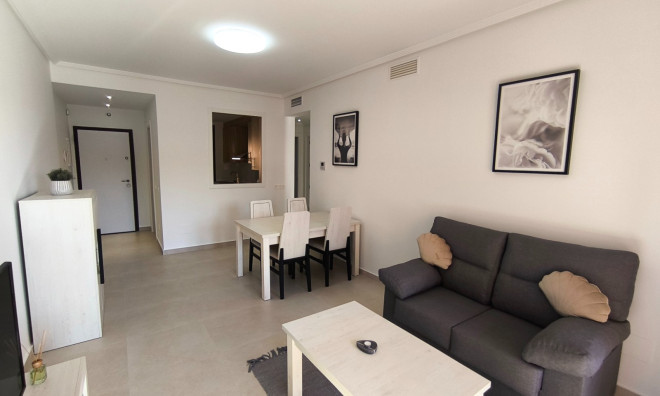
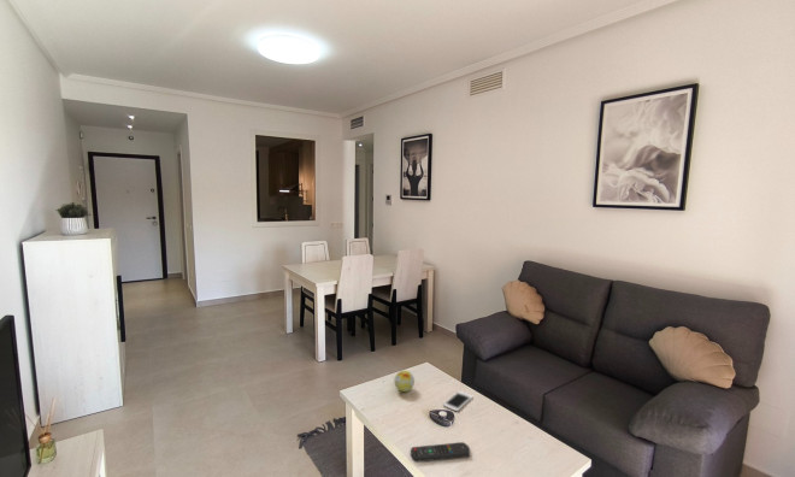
+ decorative ball [393,370,416,393]
+ remote control [410,441,471,464]
+ cell phone [442,390,475,412]
